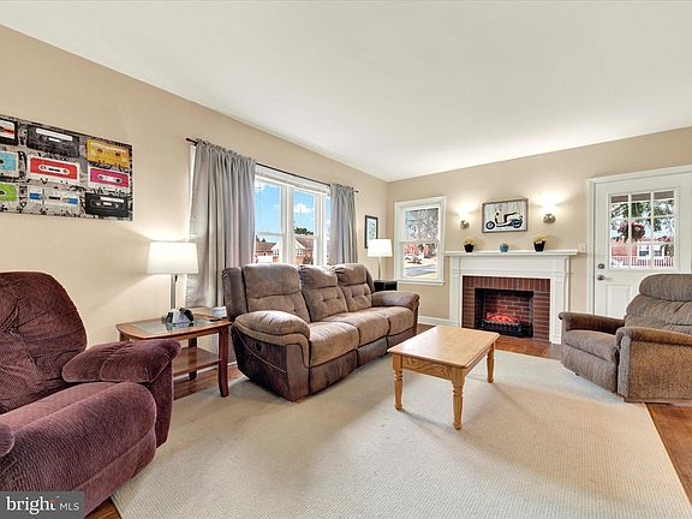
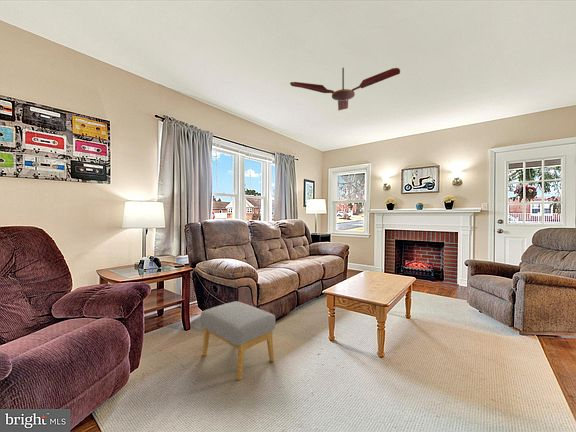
+ ceiling fan [289,67,401,112]
+ footstool [200,300,276,381]
